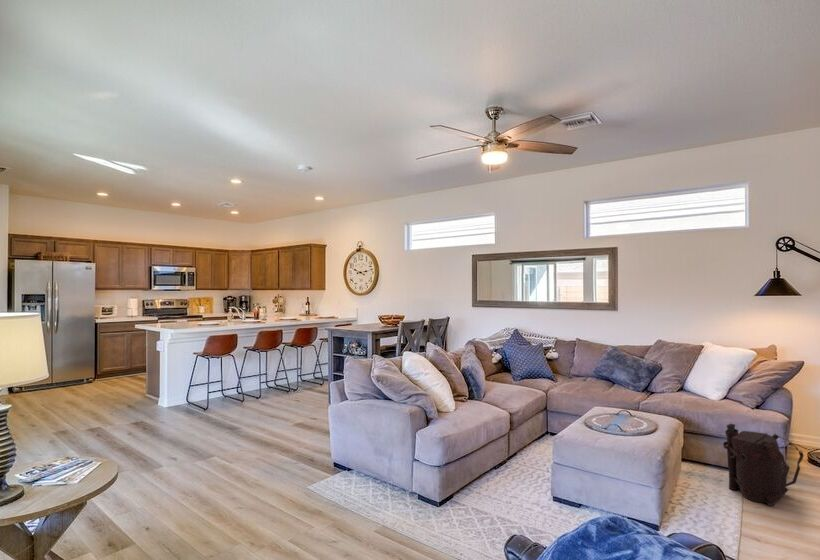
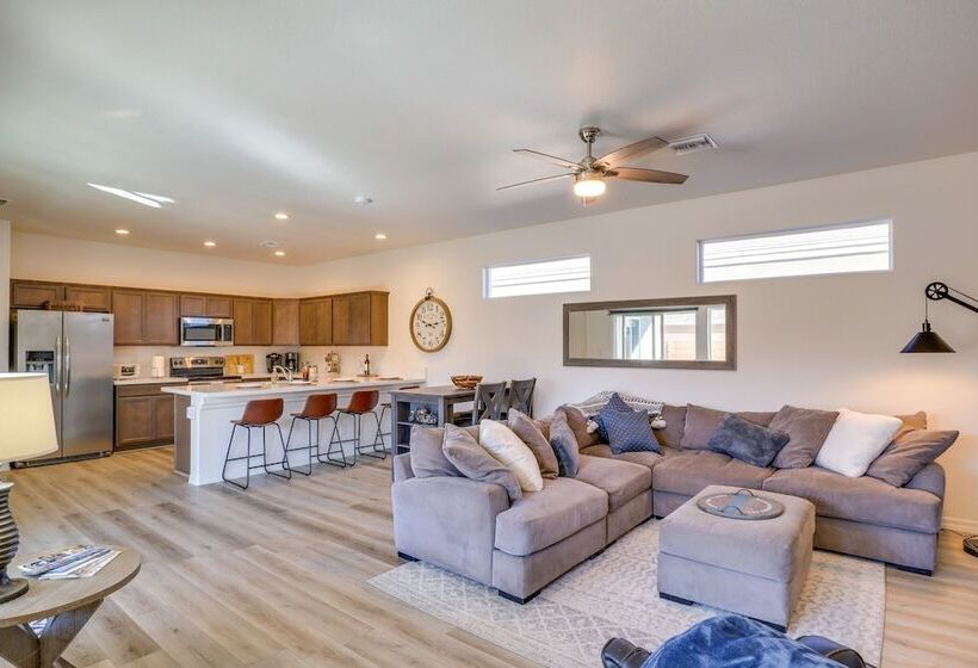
- backpack [722,423,805,507]
